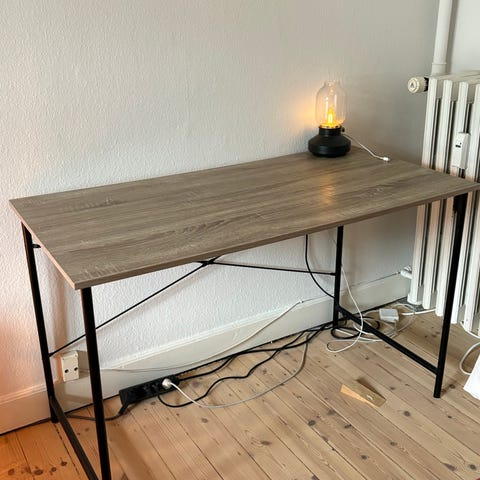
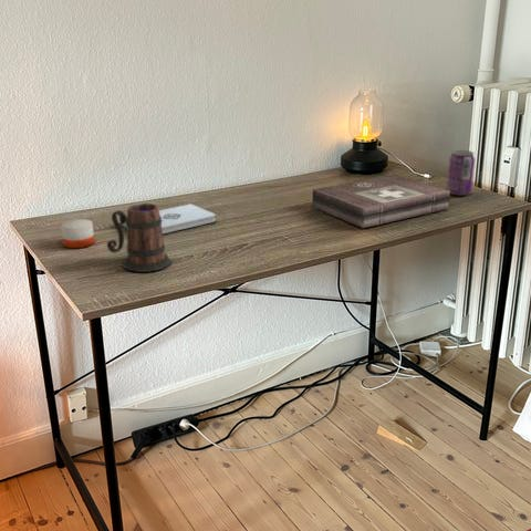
+ notepad [122,202,217,235]
+ first aid kit [311,174,451,229]
+ candle [60,217,95,249]
+ beverage can [446,149,476,196]
+ mug [106,202,173,273]
